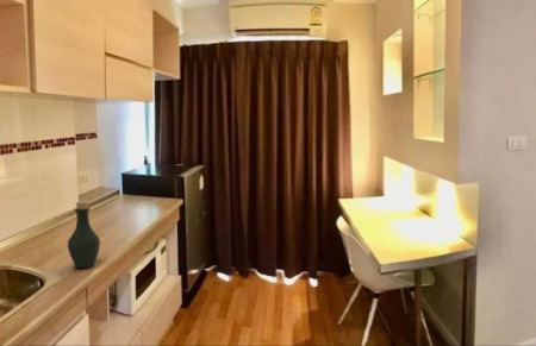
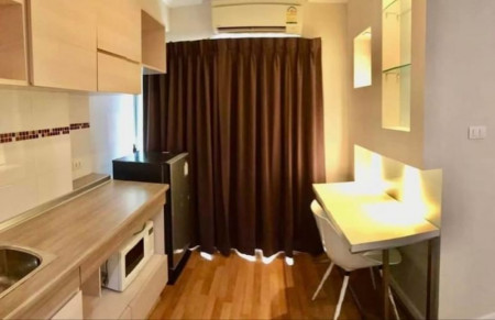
- bottle [67,200,101,269]
